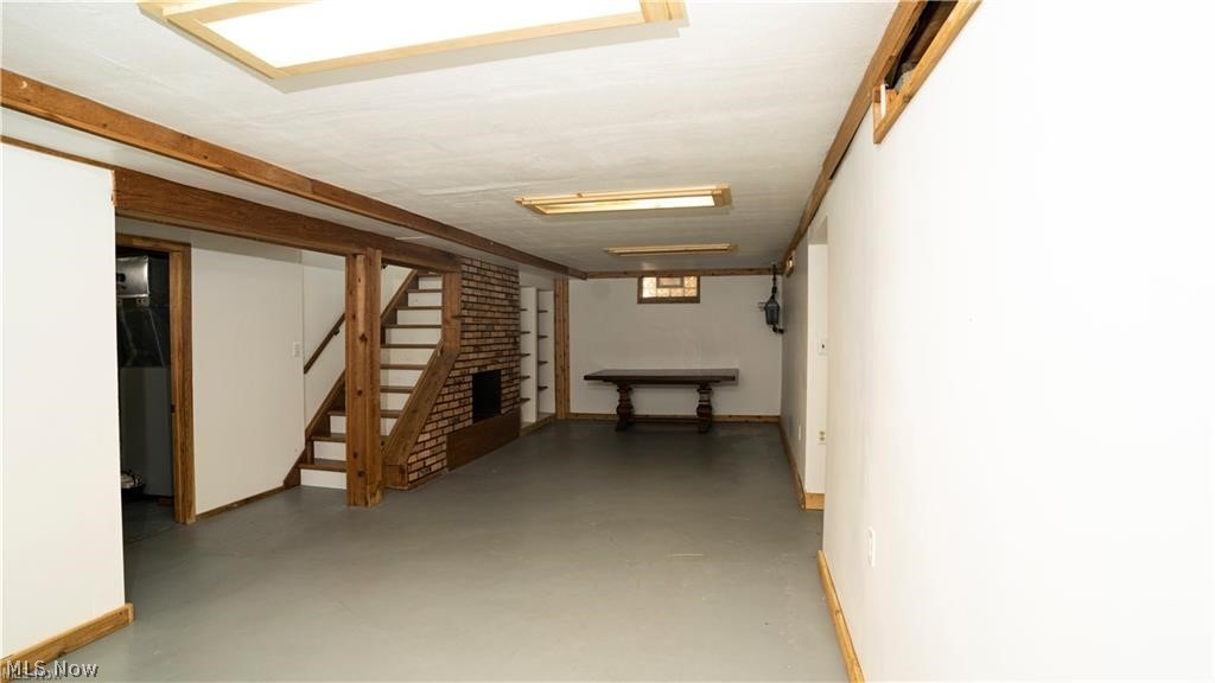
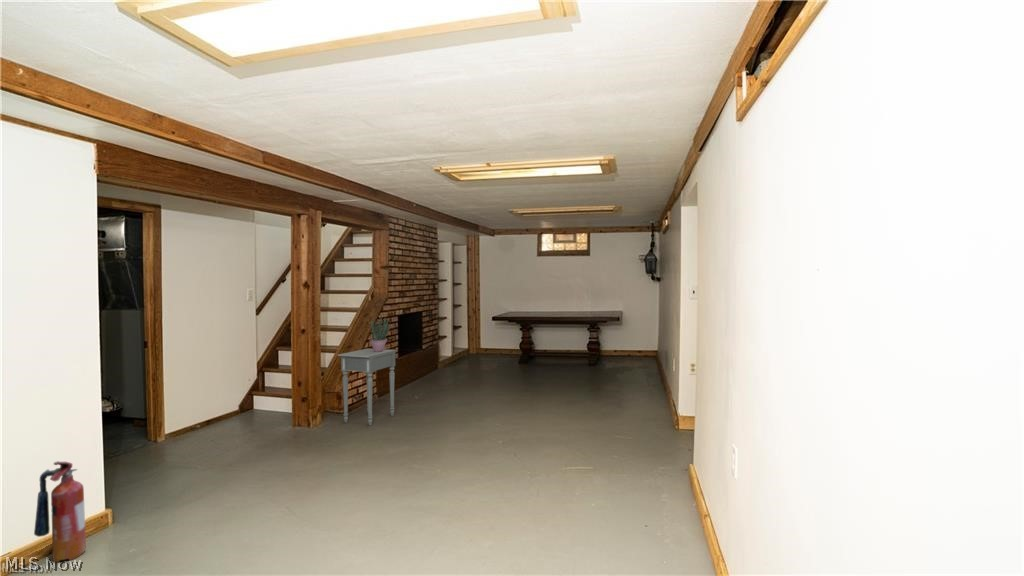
+ fire extinguisher [33,460,87,563]
+ side table [337,348,397,426]
+ potted plant [368,316,391,352]
